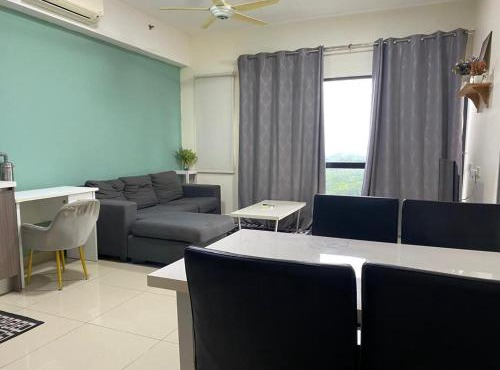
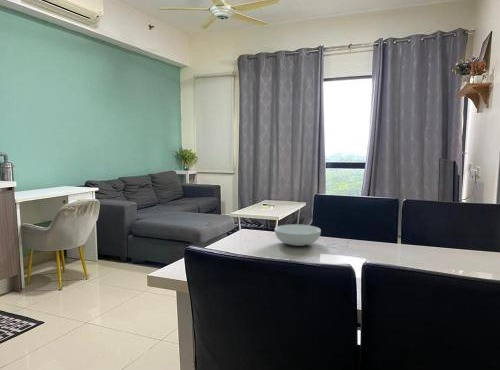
+ serving bowl [274,223,322,247]
